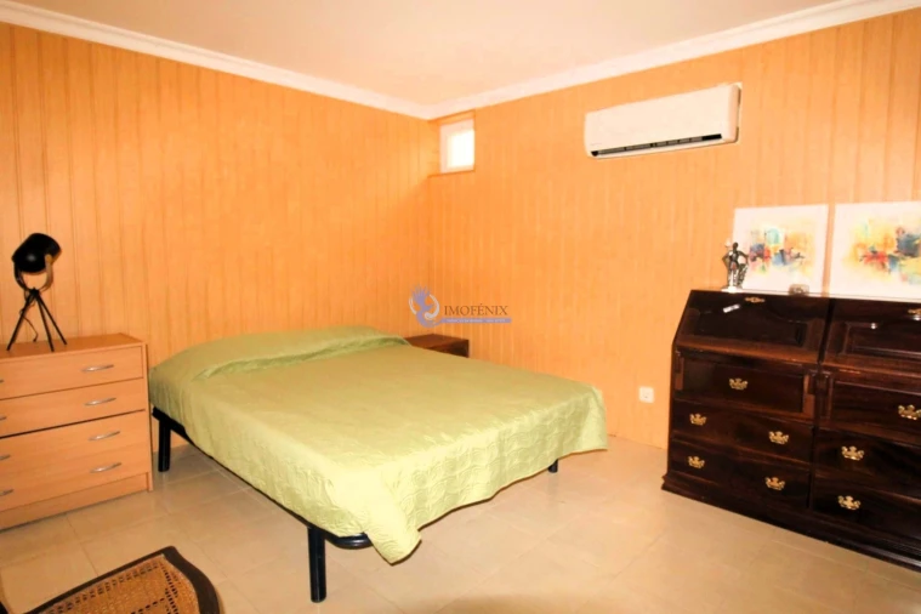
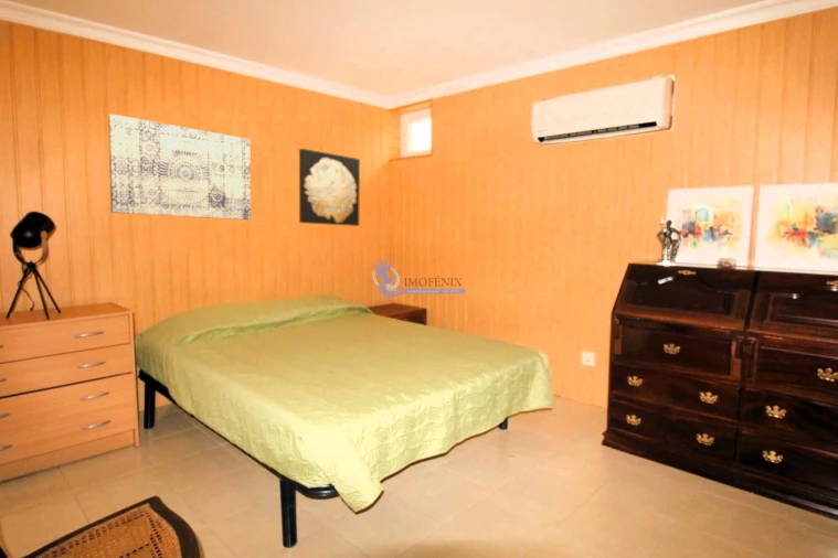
+ wall art [298,148,361,227]
+ wall art [107,112,252,221]
